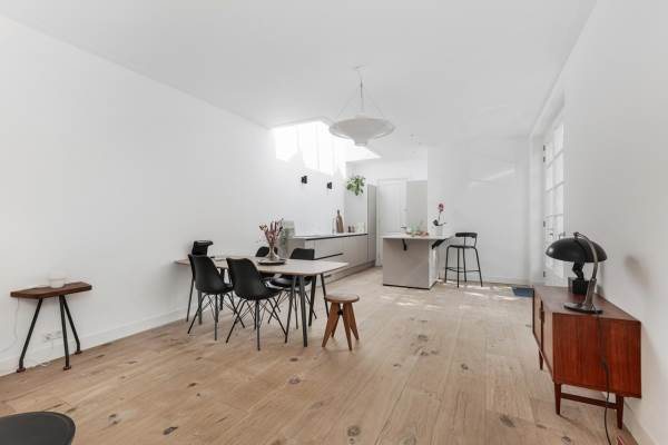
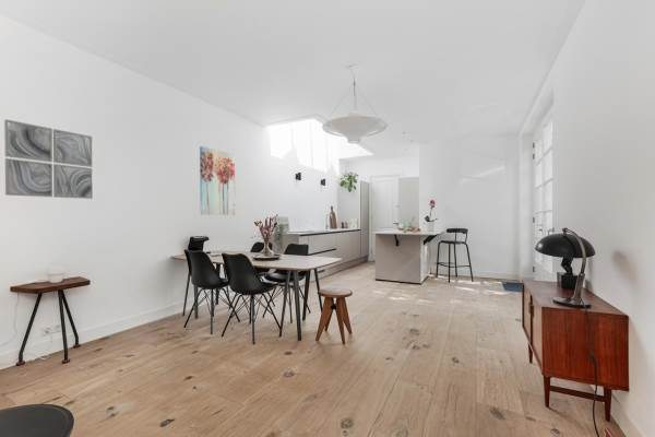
+ wall art [199,145,236,216]
+ wall art [3,118,94,200]
